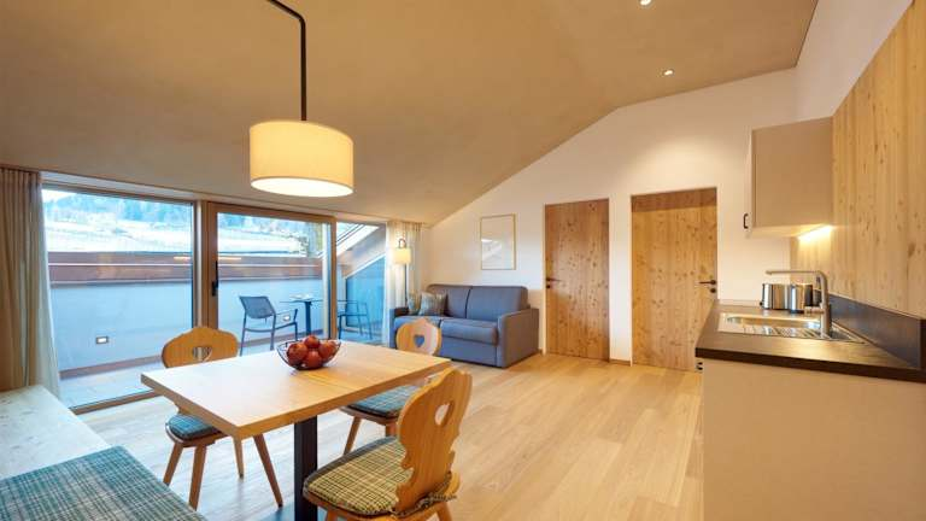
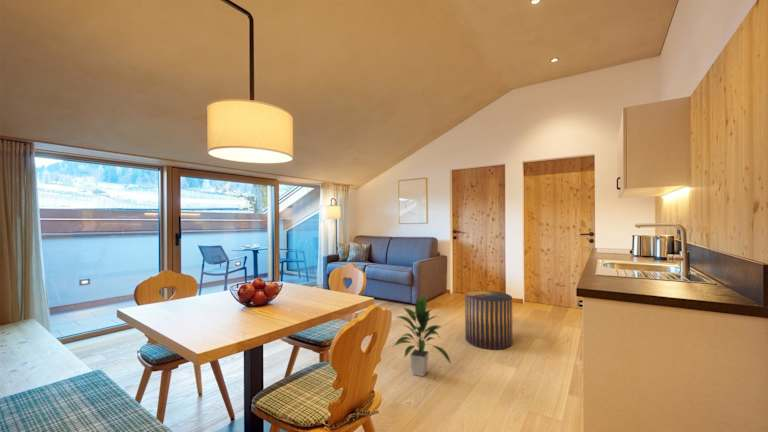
+ stool [464,289,514,351]
+ indoor plant [393,294,452,377]
